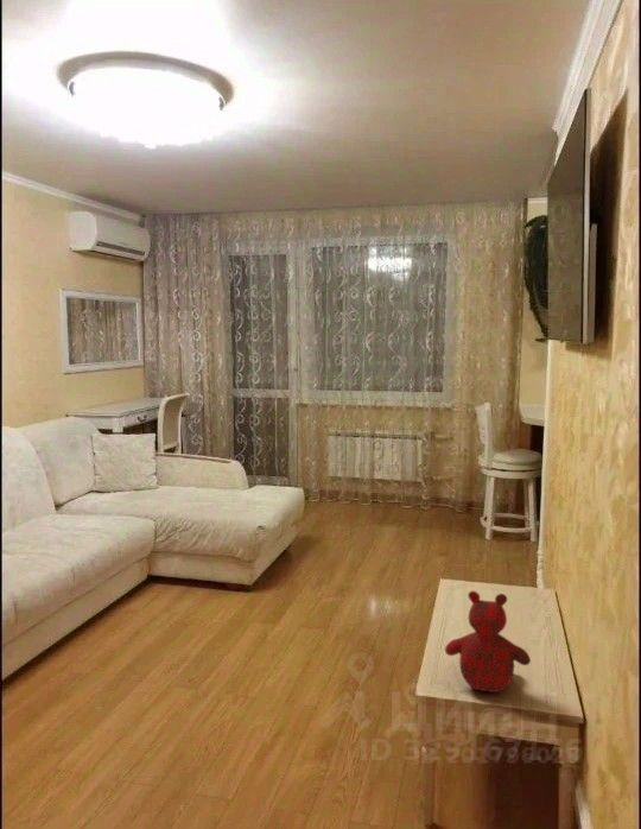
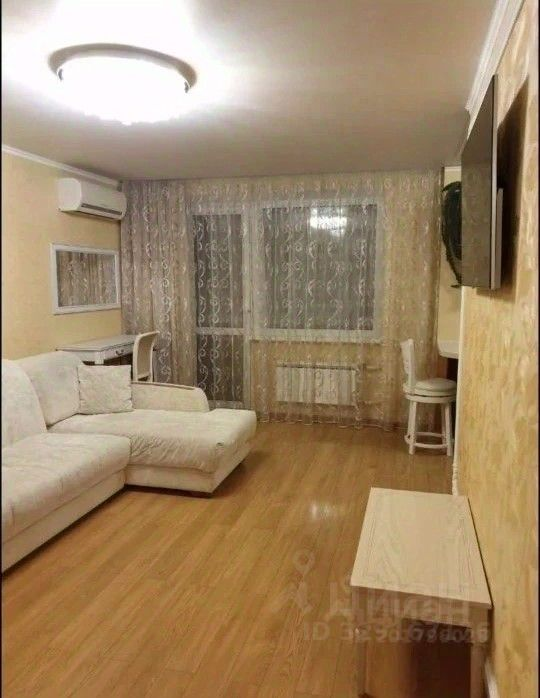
- teddy bear [444,590,532,694]
